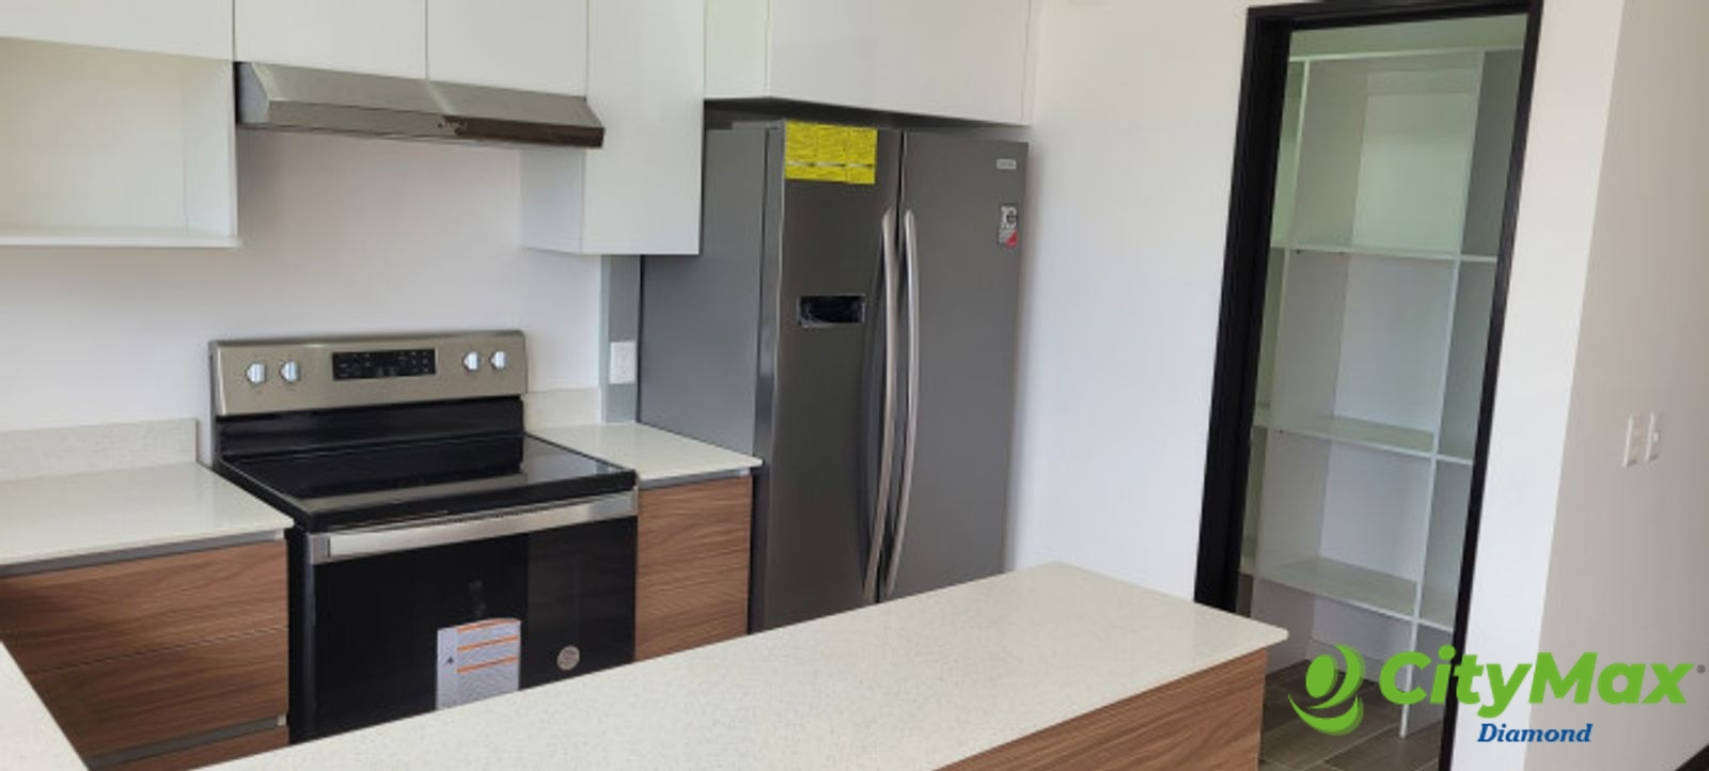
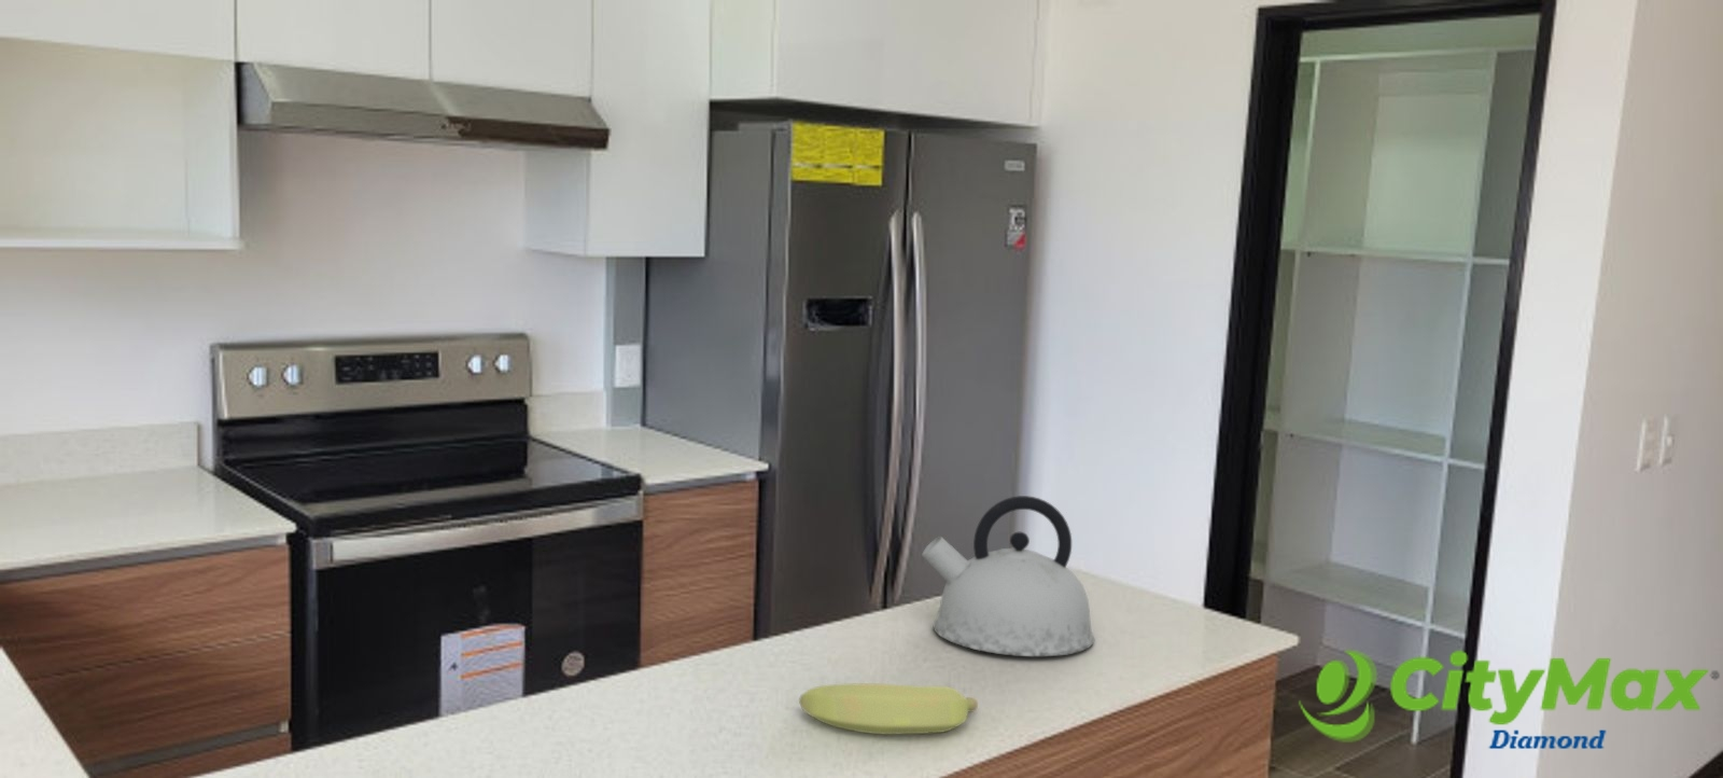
+ banana [798,682,979,735]
+ kettle [921,494,1096,657]
